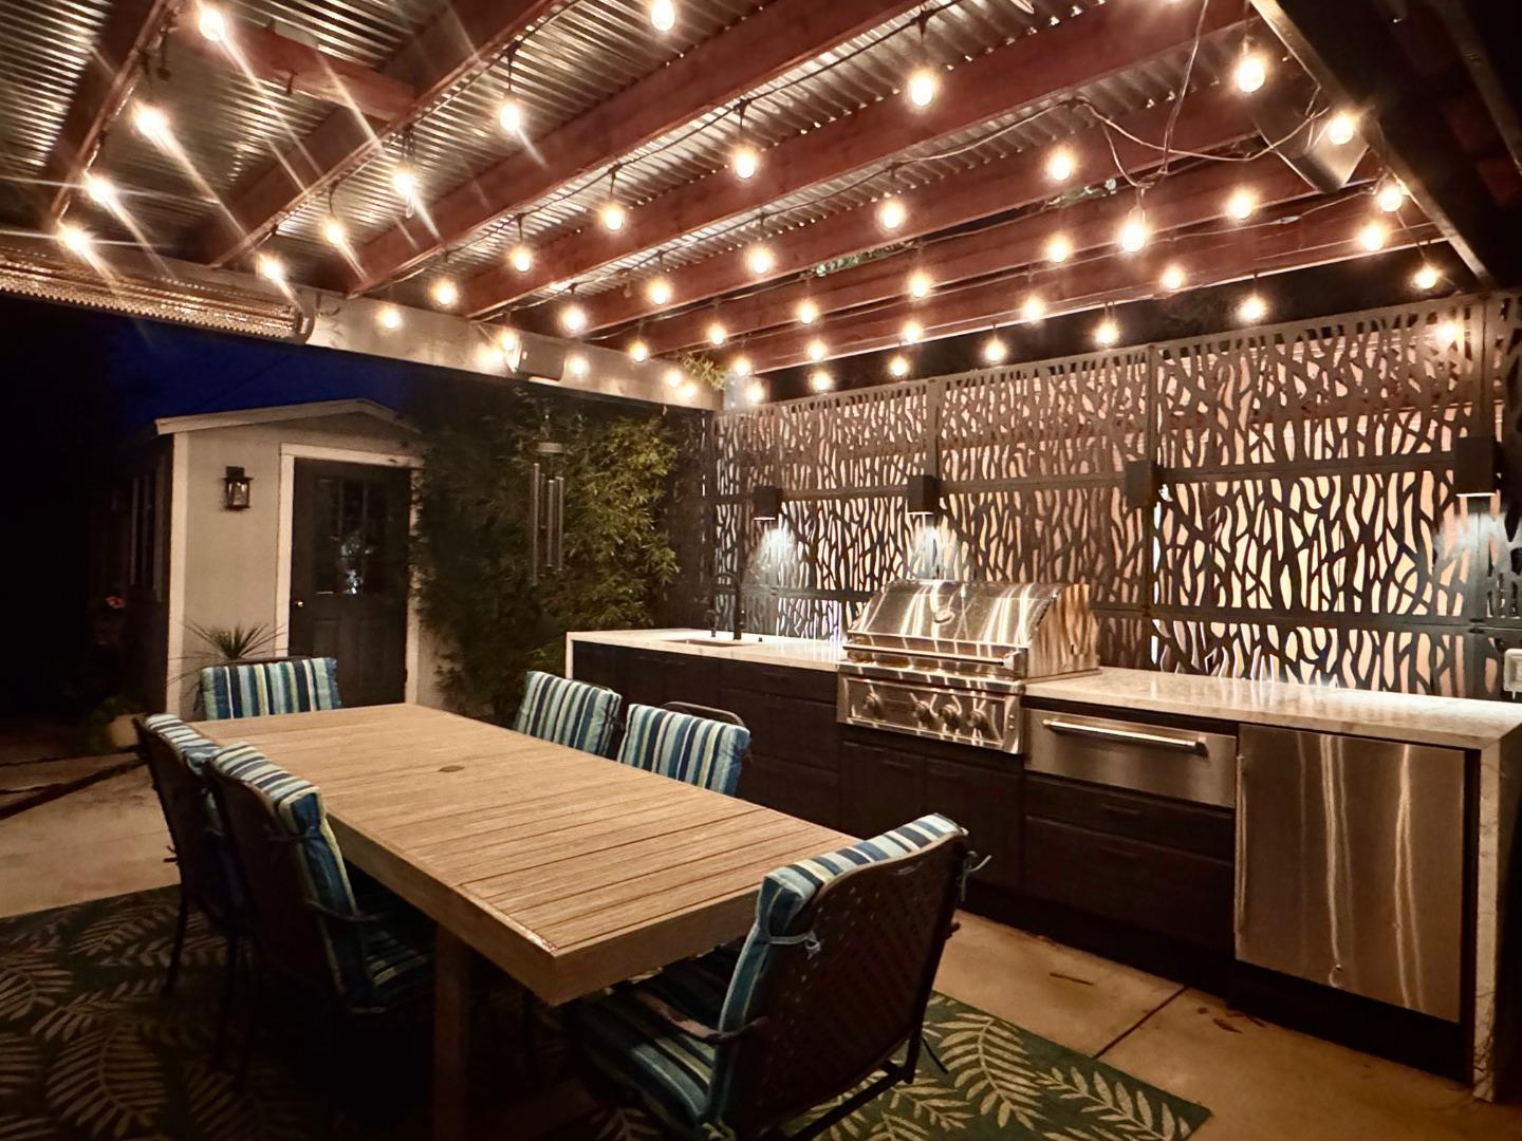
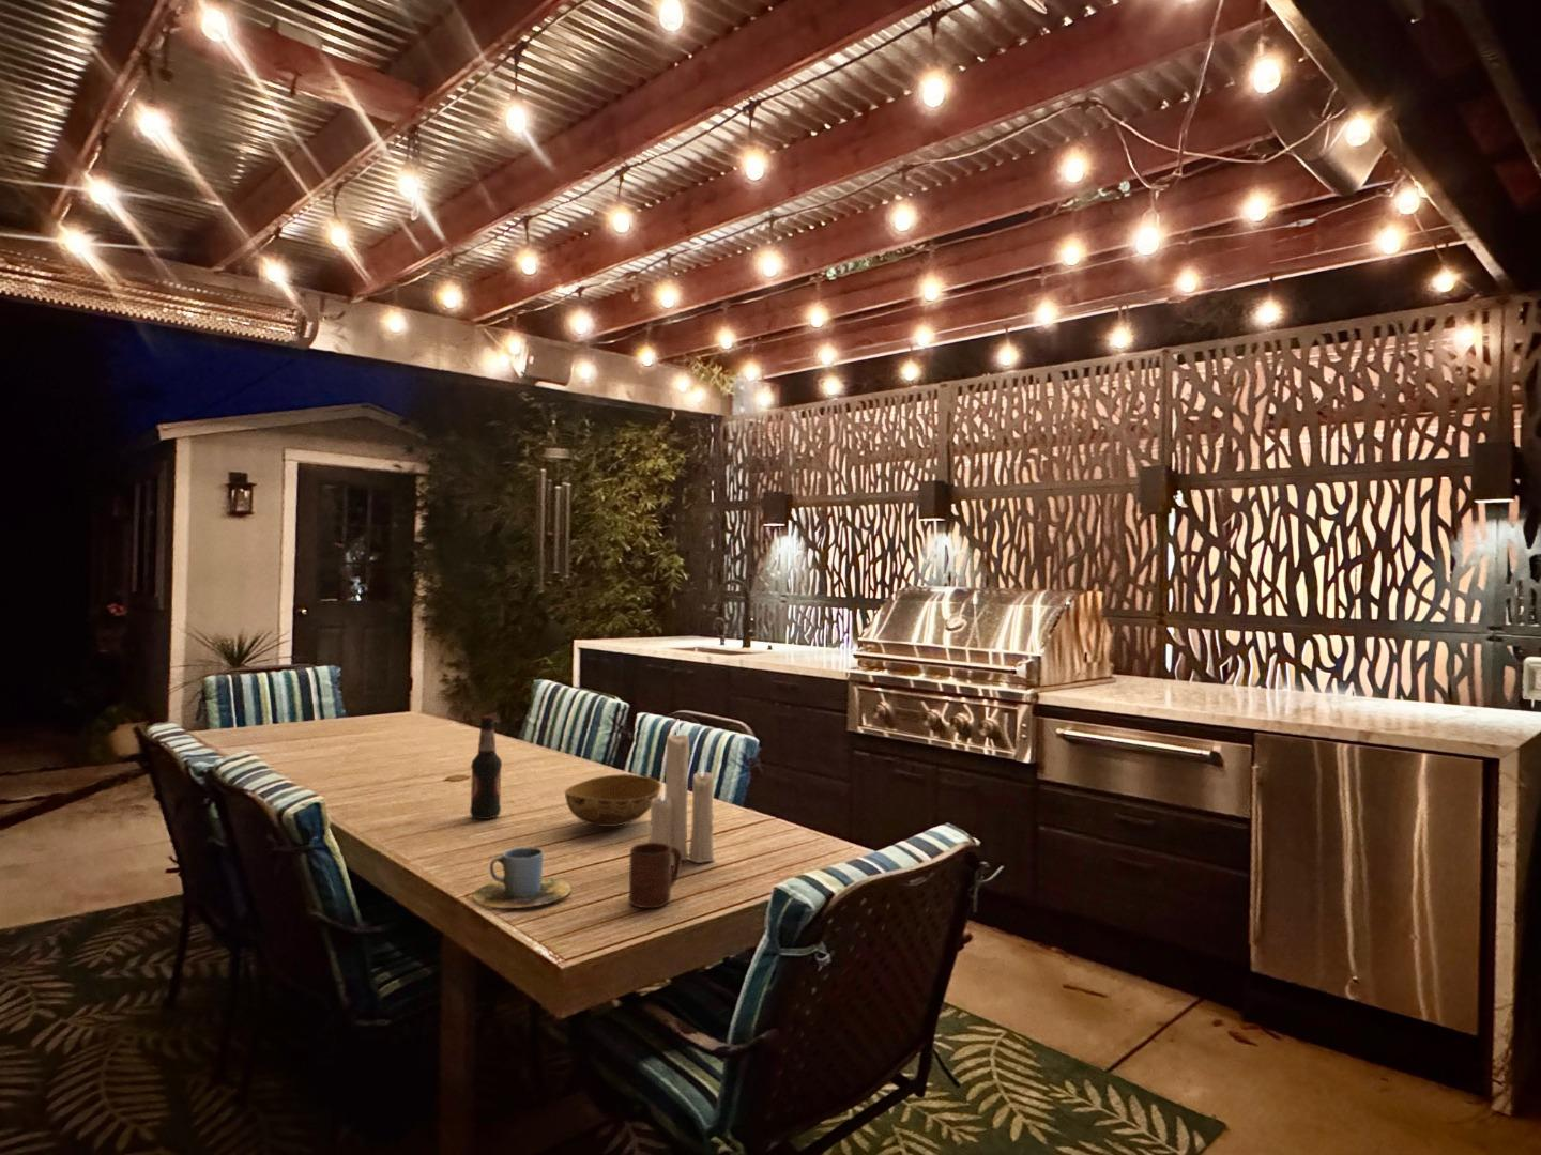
+ cup [629,842,683,909]
+ bowl [564,773,663,827]
+ bottle [468,715,504,820]
+ candle [648,719,715,867]
+ cup [472,846,573,909]
